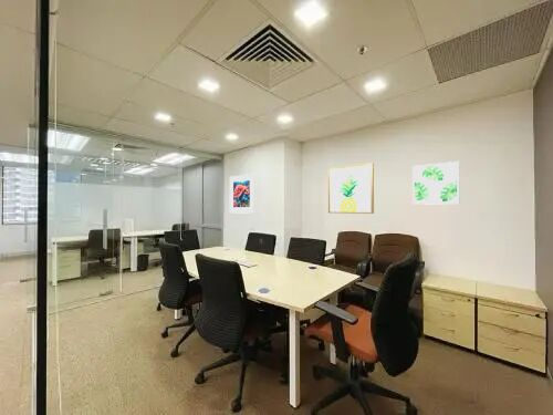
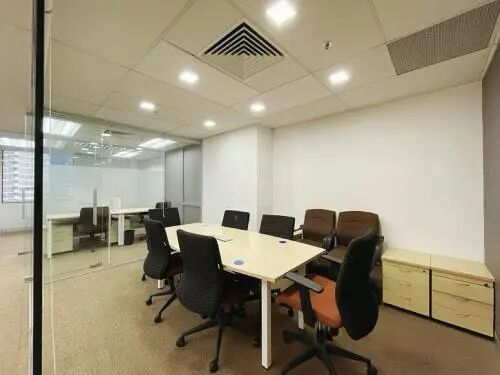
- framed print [229,173,255,215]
- wall art [327,162,375,215]
- wall art [411,160,461,206]
